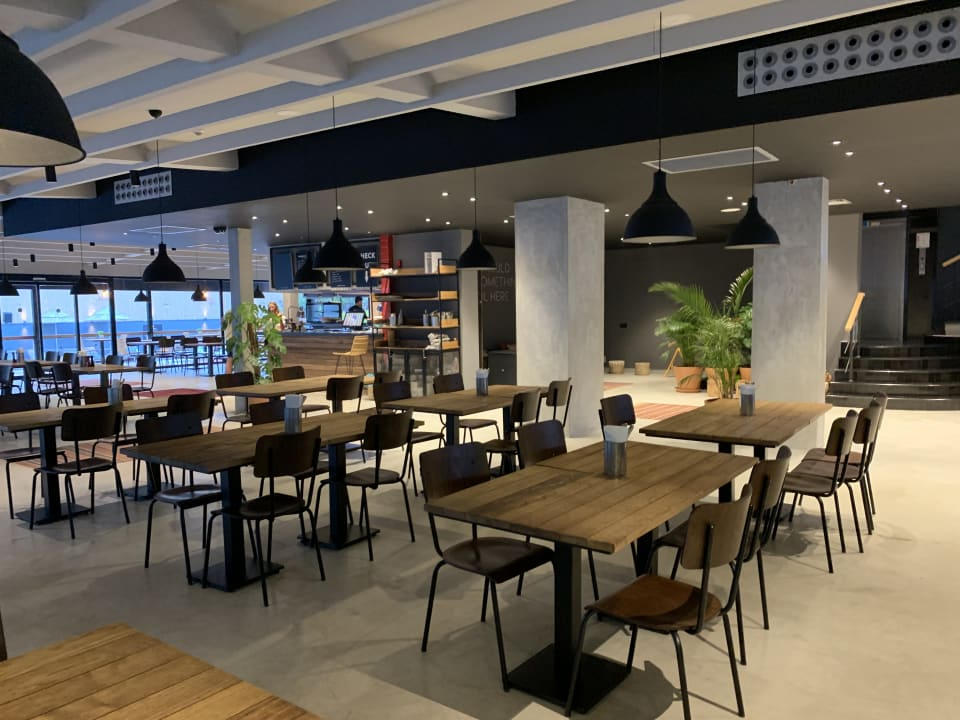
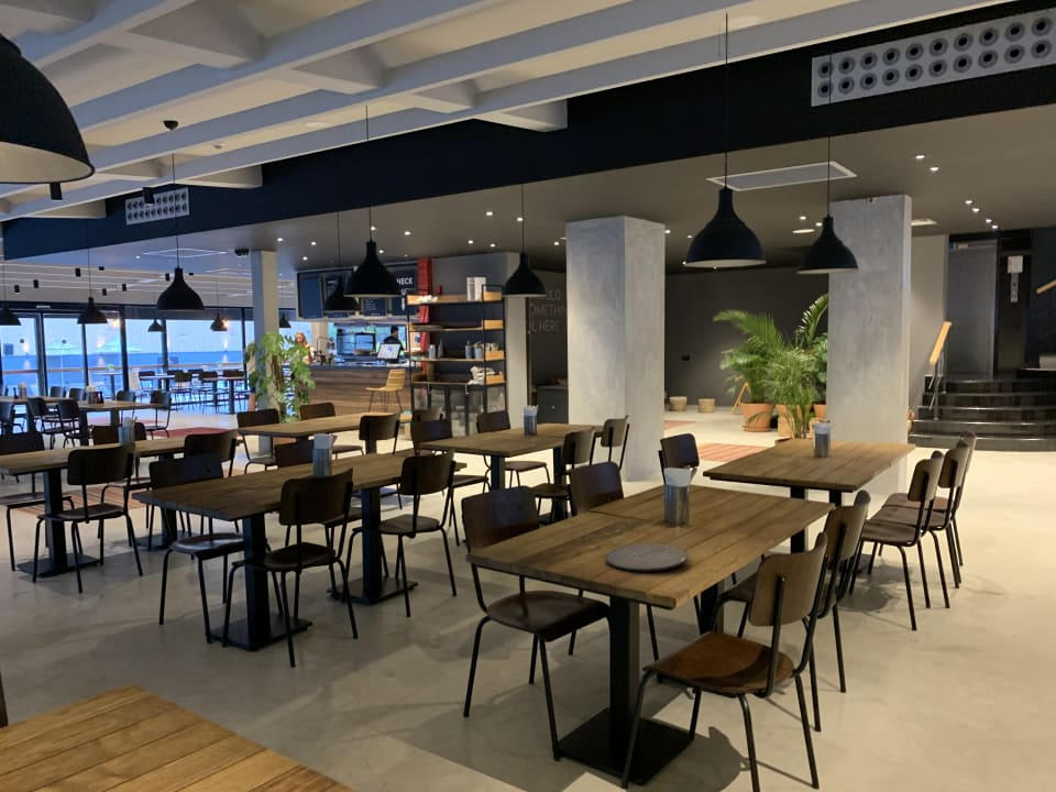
+ plate [604,542,689,573]
